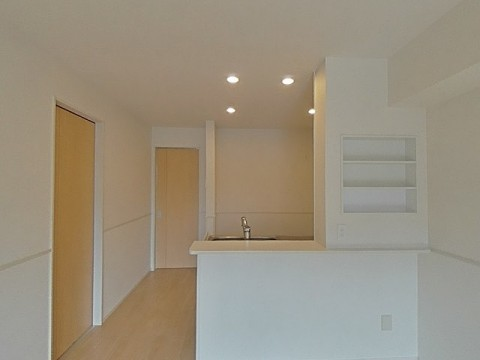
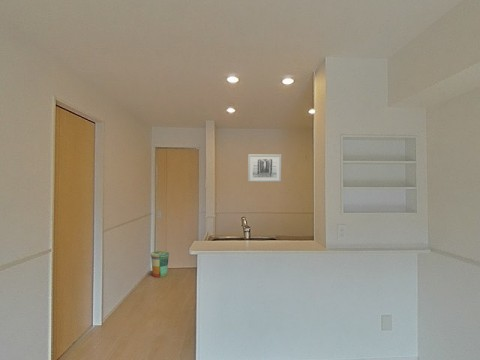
+ wall art [247,154,282,183]
+ trash can [150,250,170,278]
